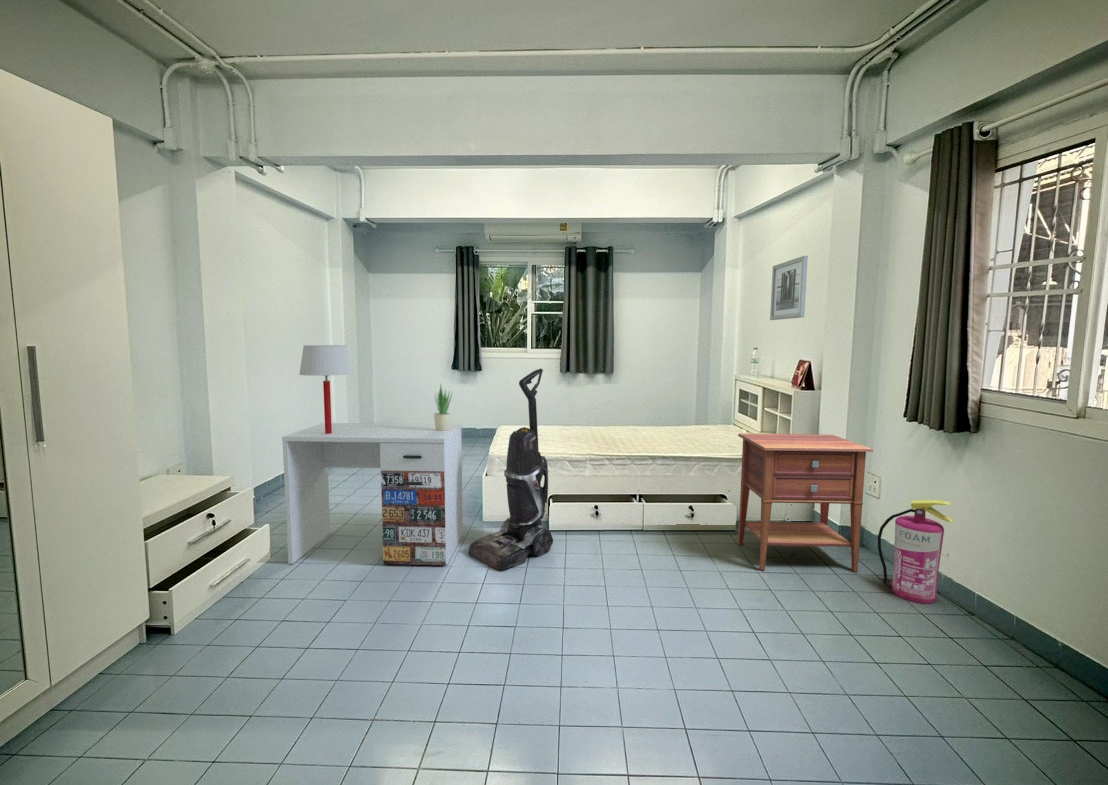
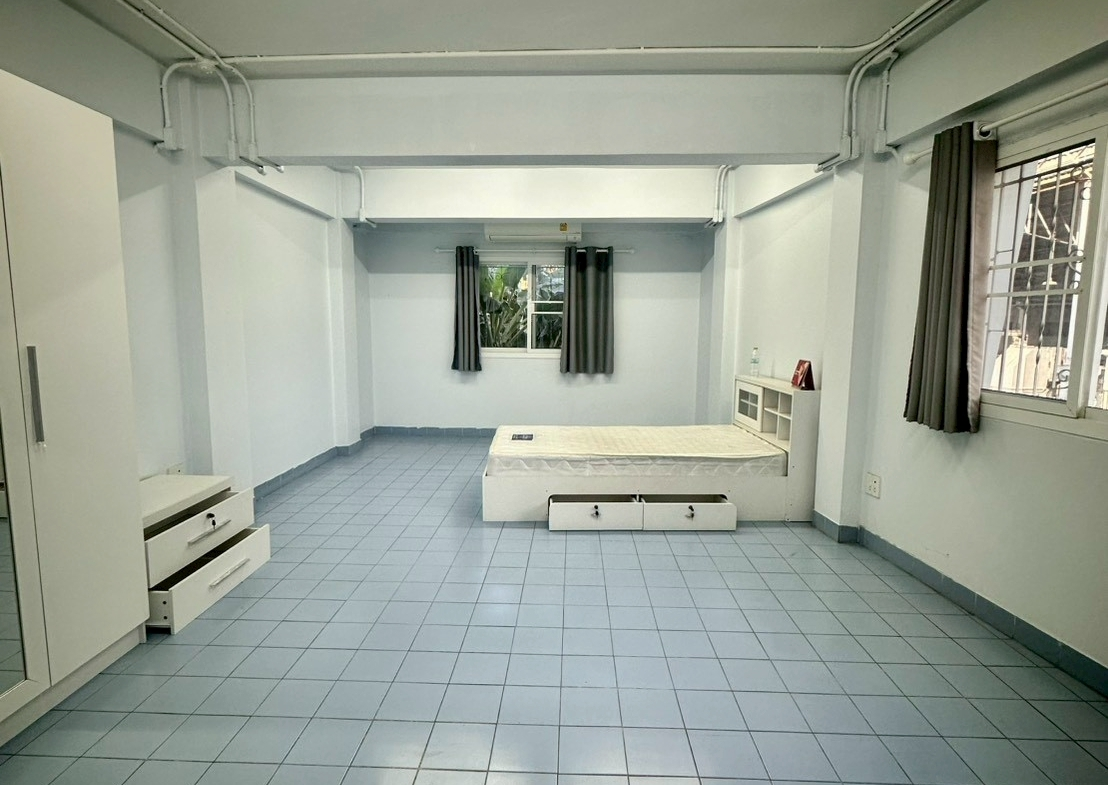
- potted plant [433,383,454,431]
- desk [281,422,464,566]
- fire extinguisher [877,499,954,604]
- wall art [769,255,809,321]
- vacuum cleaner [467,368,554,572]
- nightstand [737,433,874,573]
- table lamp [298,344,353,434]
